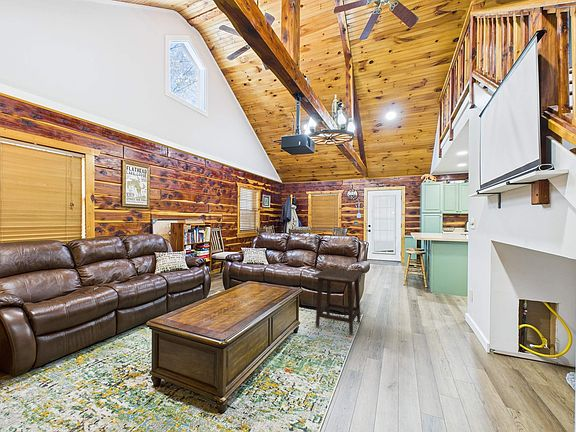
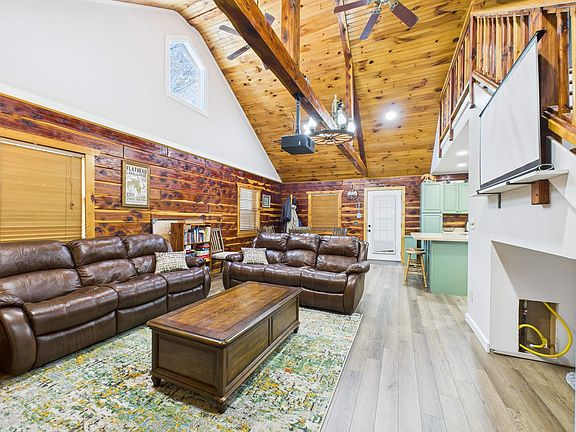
- side table [312,267,364,336]
